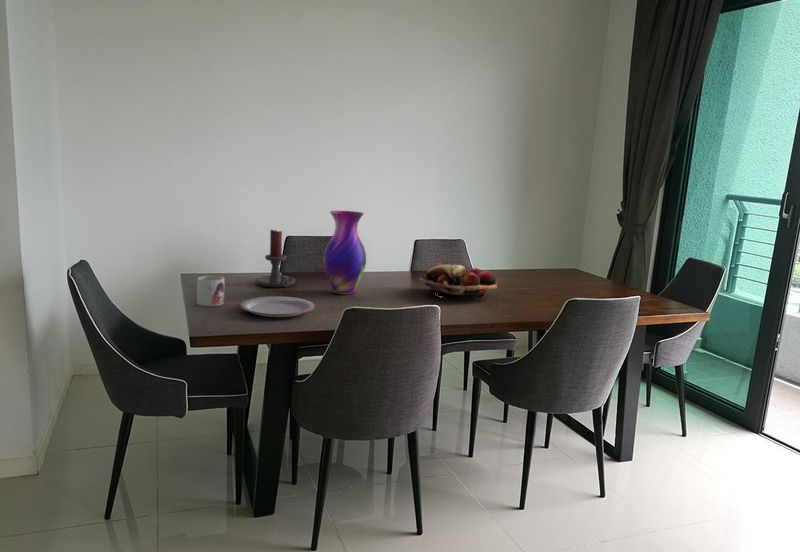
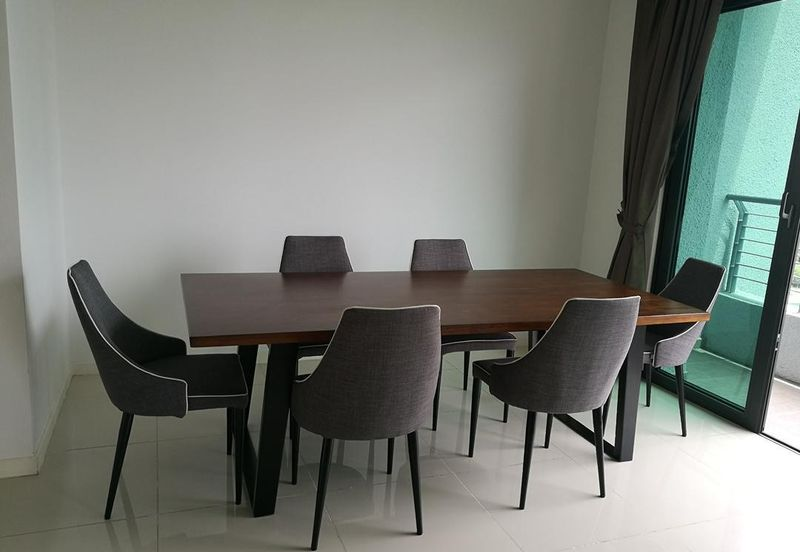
- vase [322,210,367,295]
- candle holder [254,228,296,288]
- fruit basket [419,262,498,300]
- mug [196,275,226,307]
- plate [239,295,316,318]
